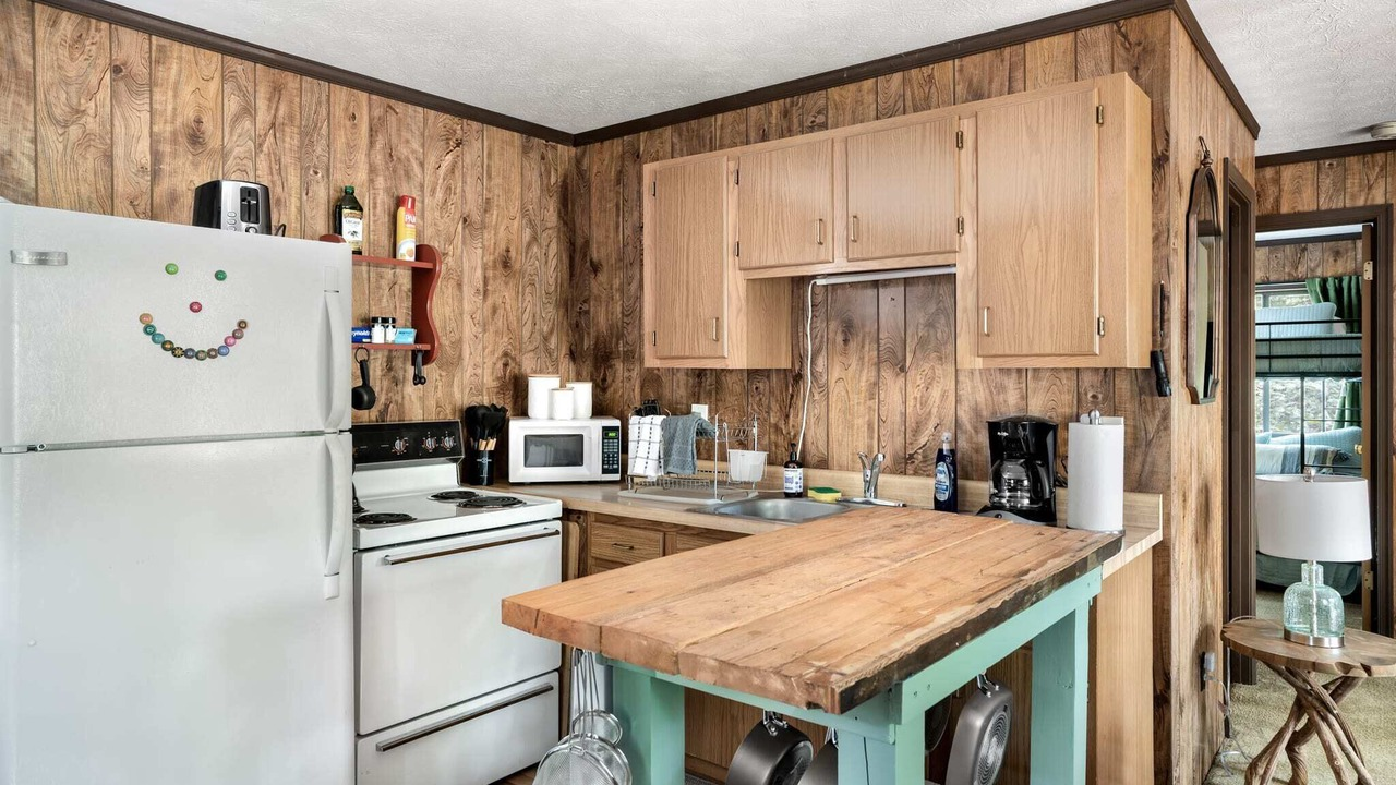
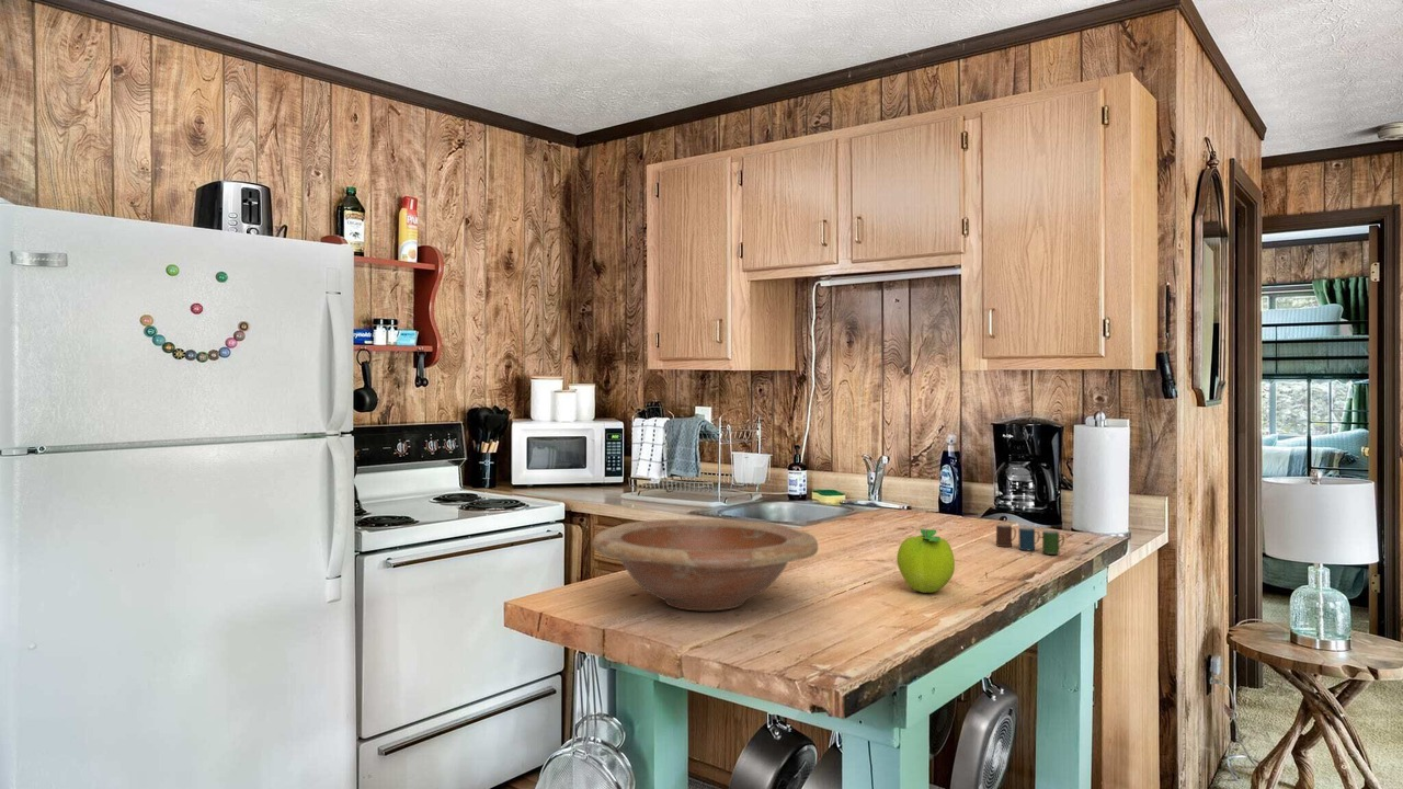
+ fruit [896,528,956,594]
+ wooden bowl [591,518,819,611]
+ cup [995,523,1065,556]
